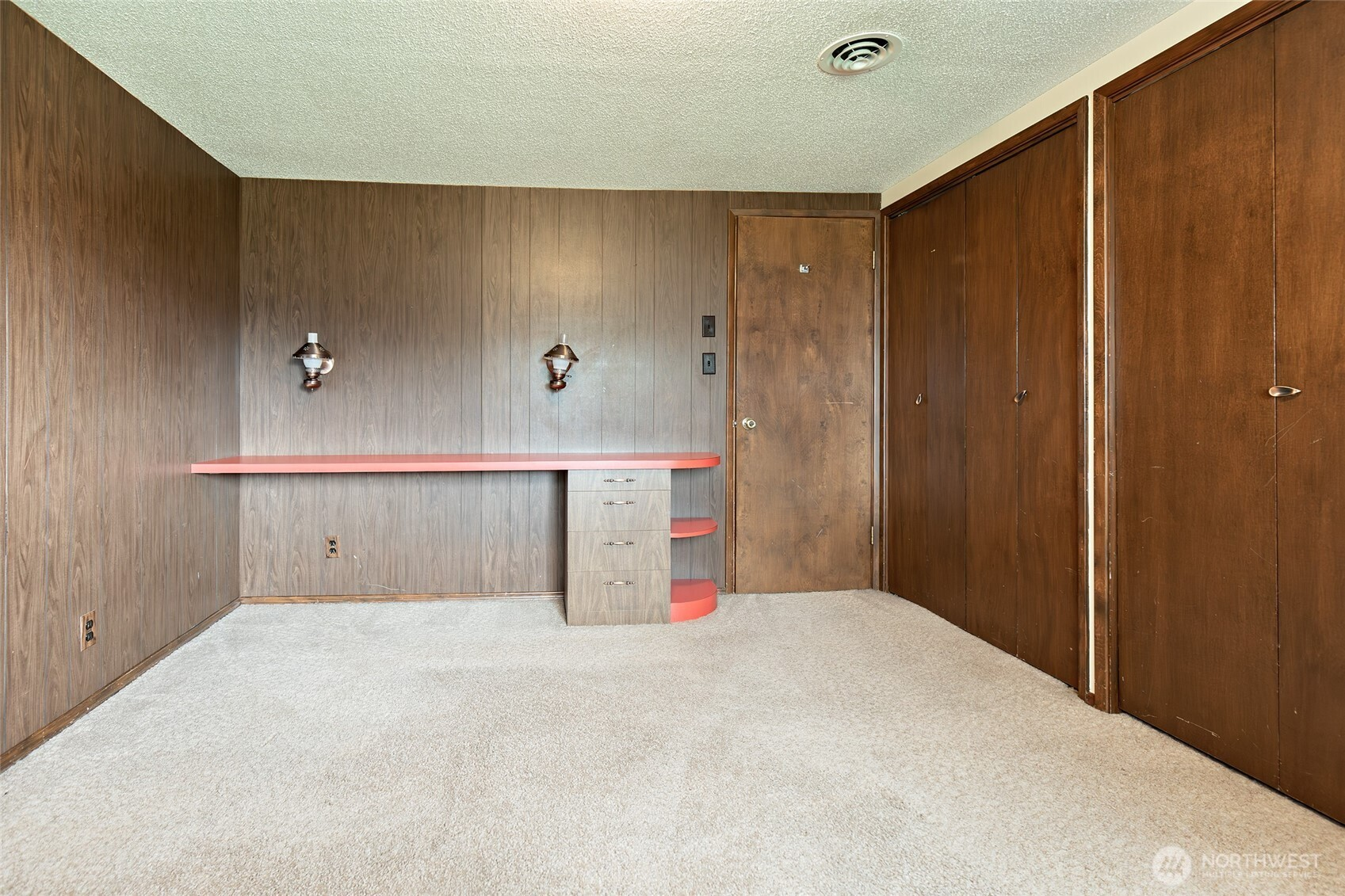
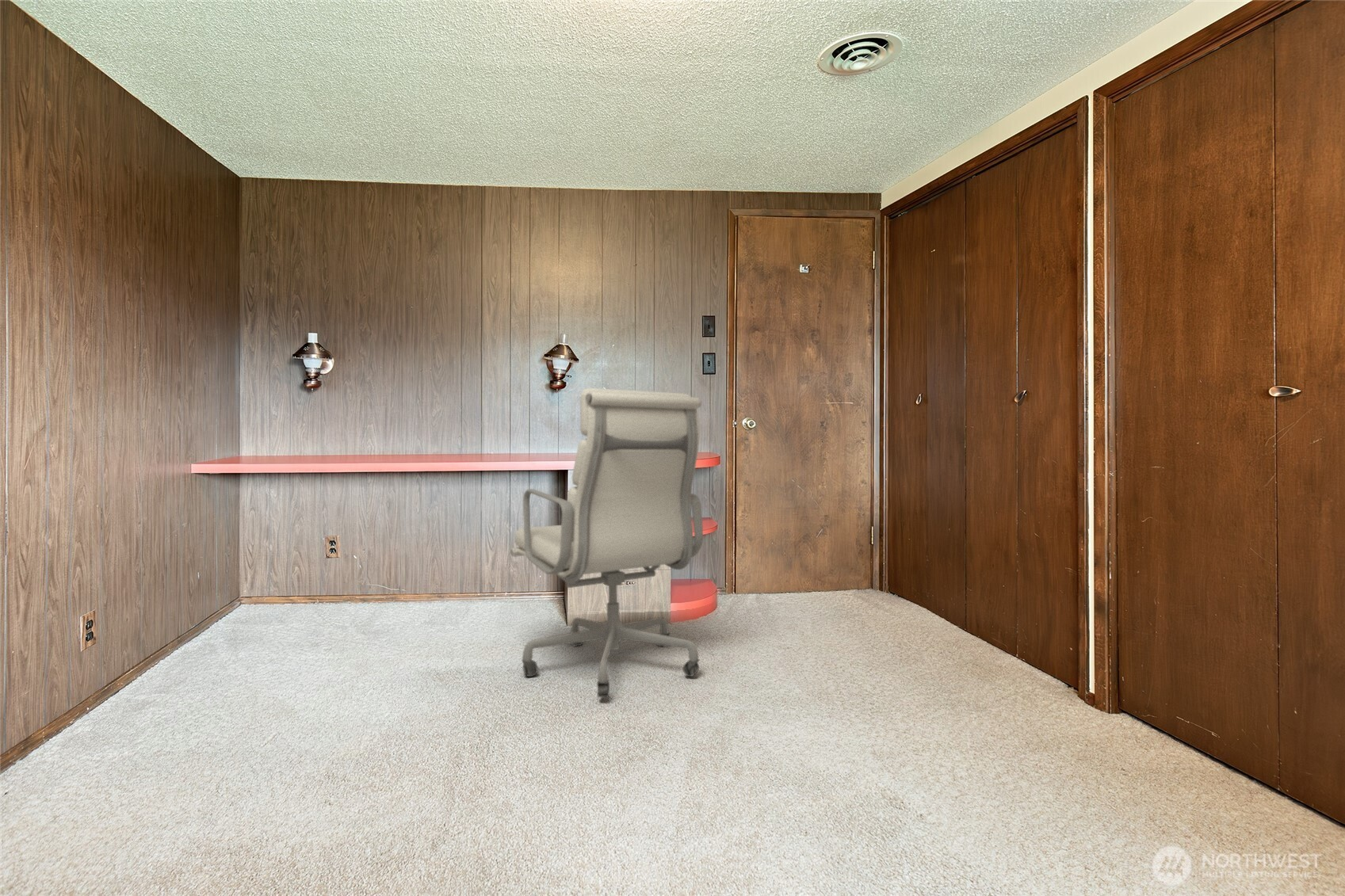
+ office chair [510,387,704,698]
